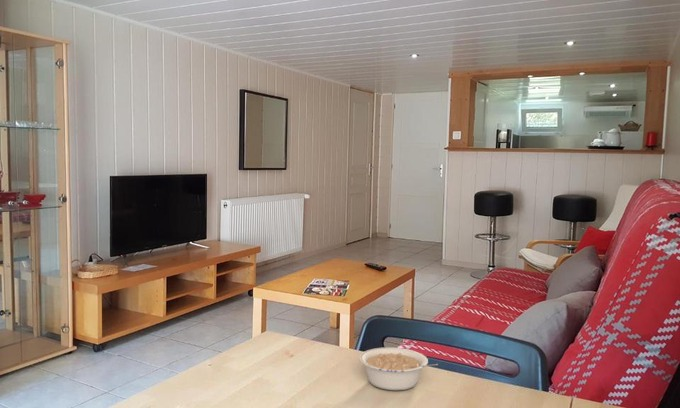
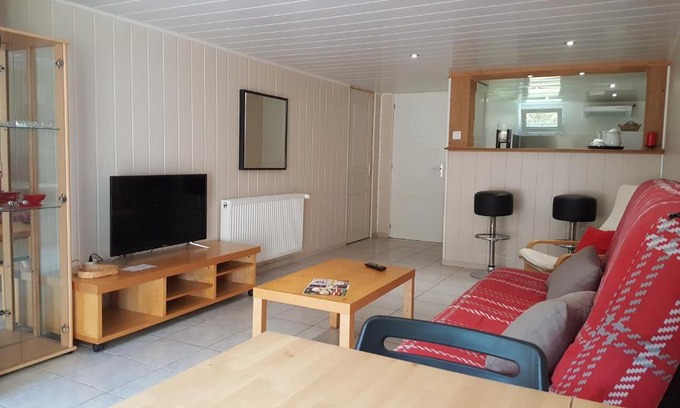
- legume [358,347,439,391]
